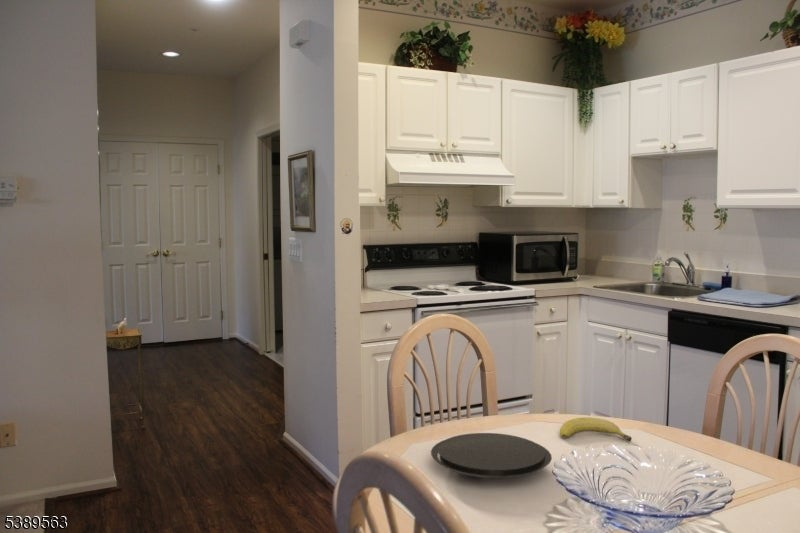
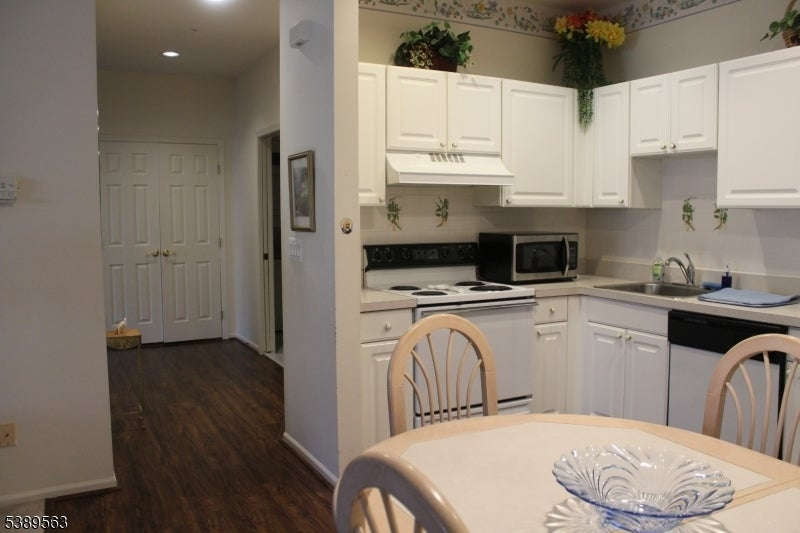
- plate [430,432,553,479]
- fruit [559,416,633,442]
